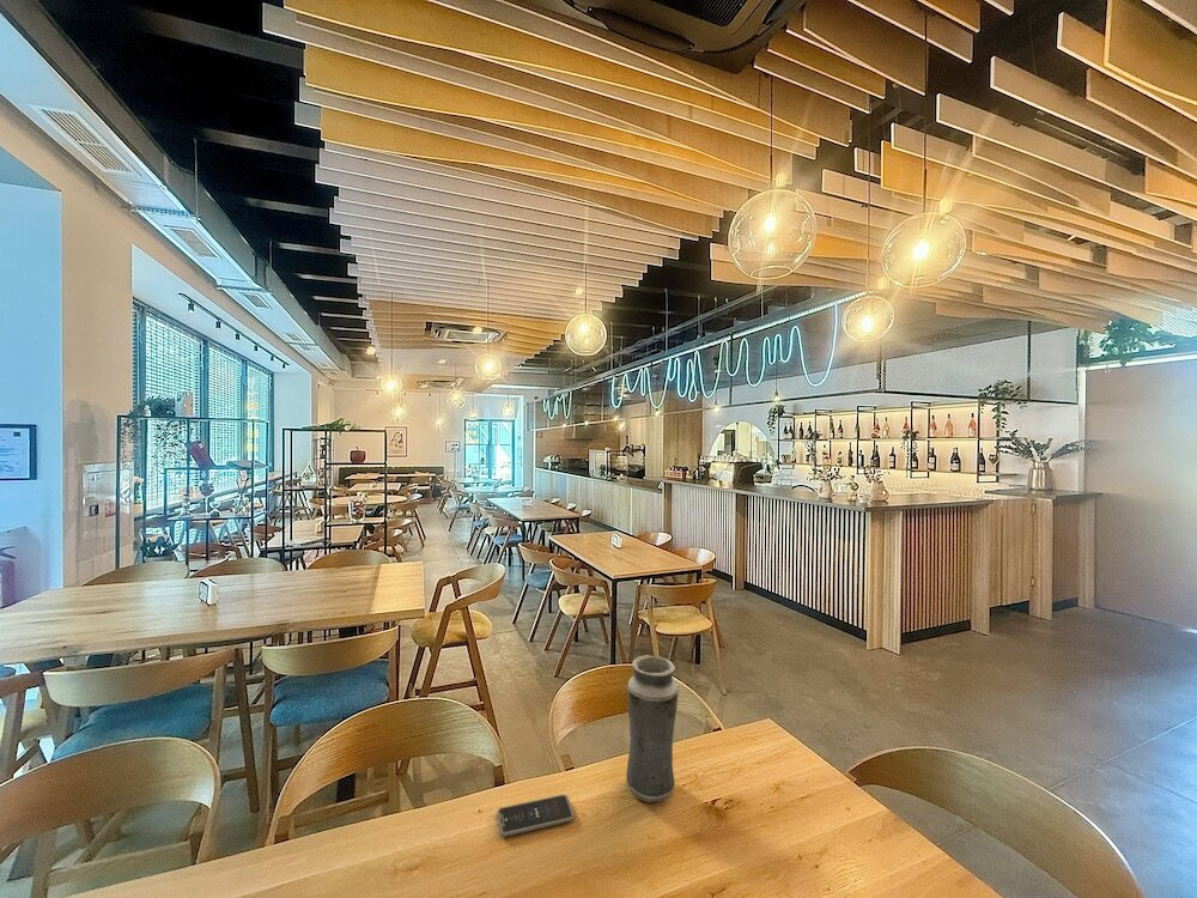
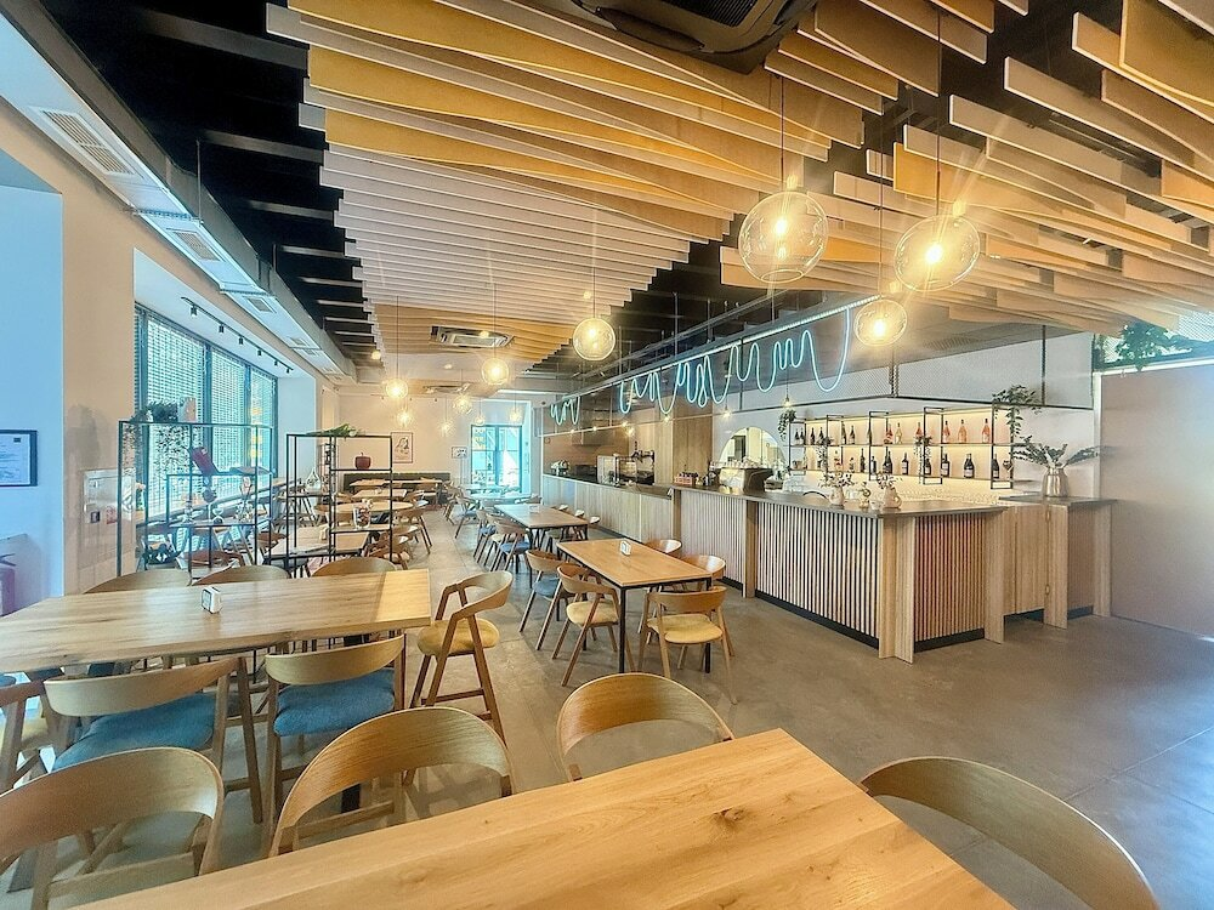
- vase [625,654,680,803]
- smartphone [497,794,576,838]
